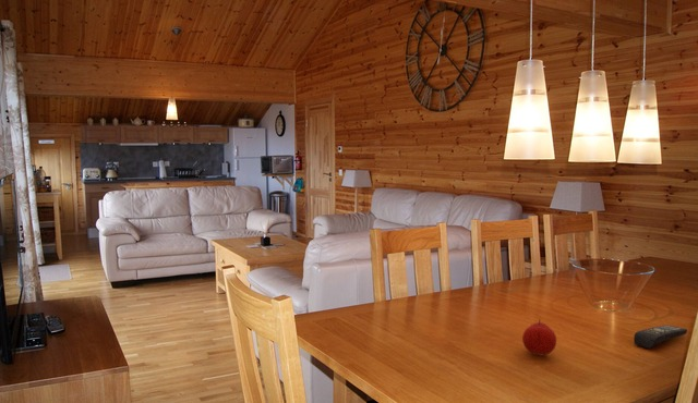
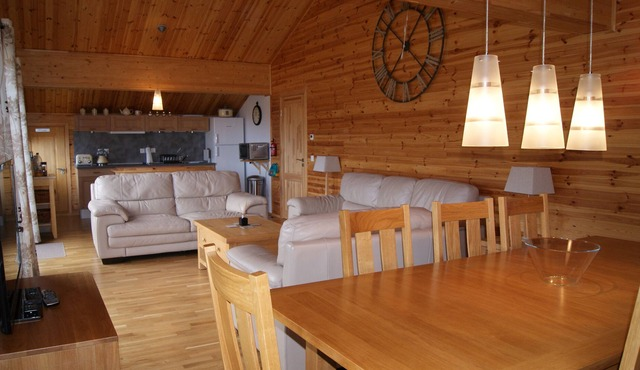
- fruit [521,318,557,356]
- remote control [633,325,688,350]
